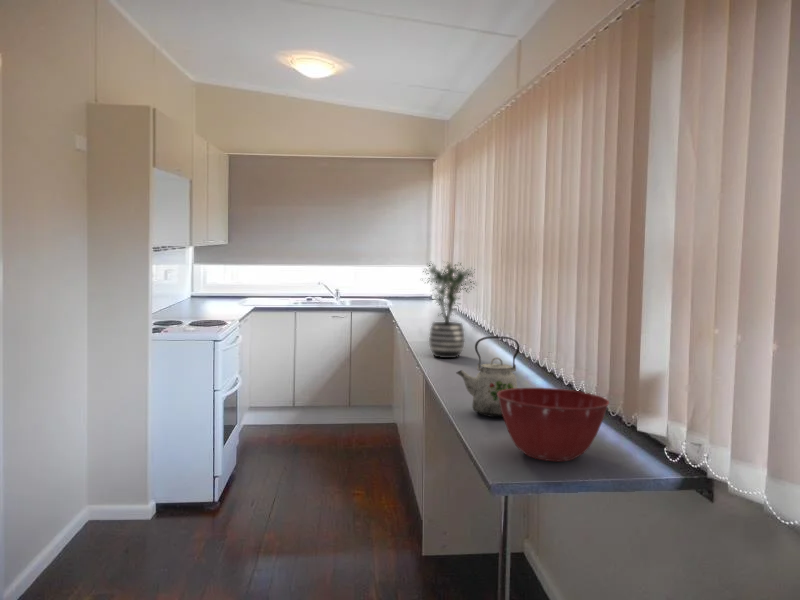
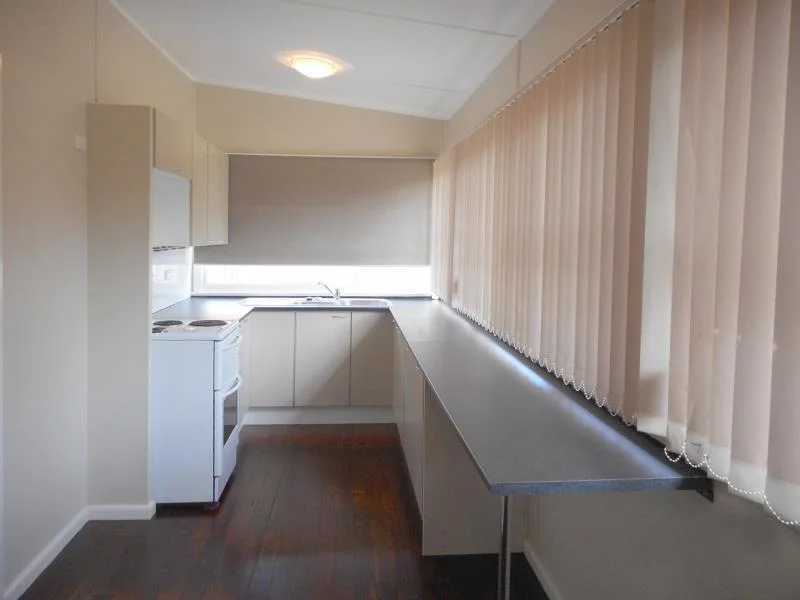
- potted plant [418,260,479,359]
- mixing bowl [497,387,610,462]
- kettle [455,335,521,418]
